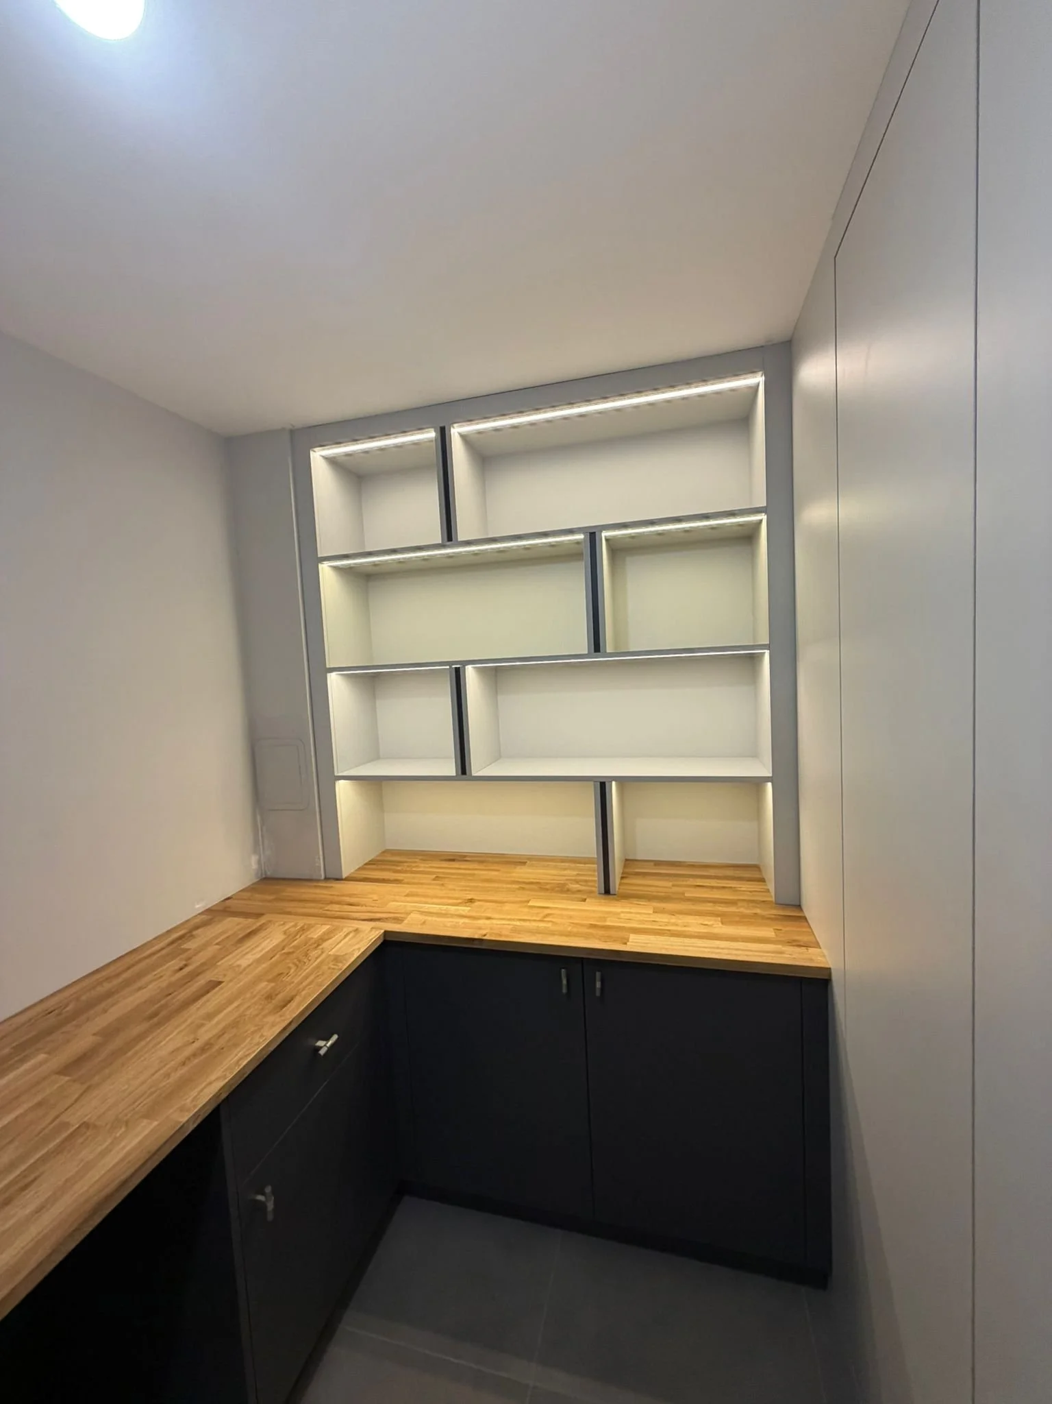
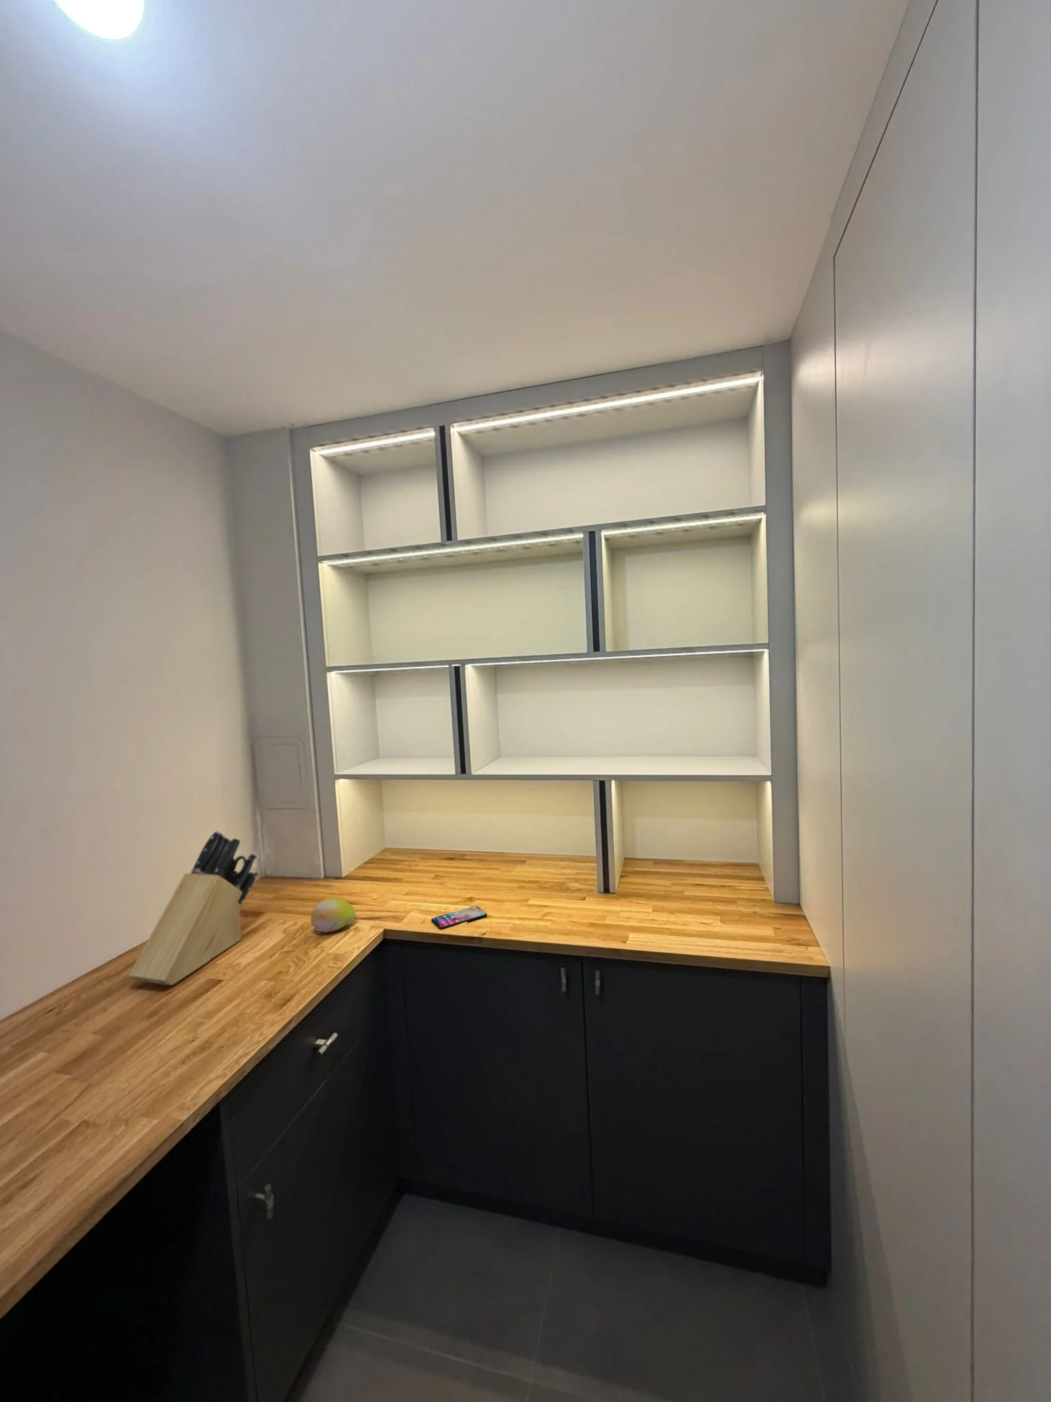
+ smartphone [431,905,488,931]
+ knife block [128,830,258,986]
+ fruit [310,896,357,933]
